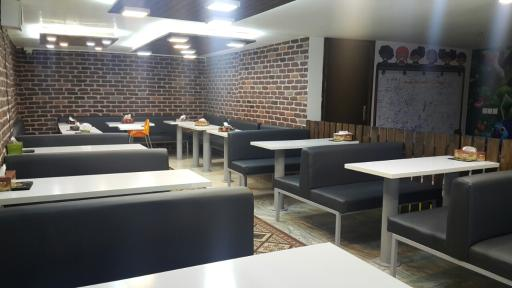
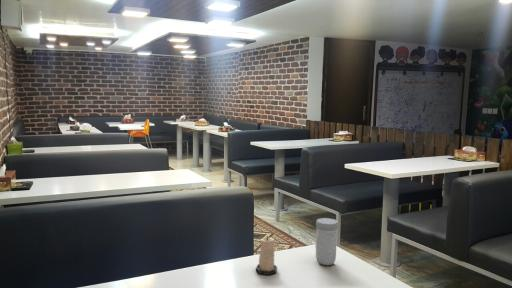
+ mug [315,217,339,266]
+ candle [255,235,278,276]
